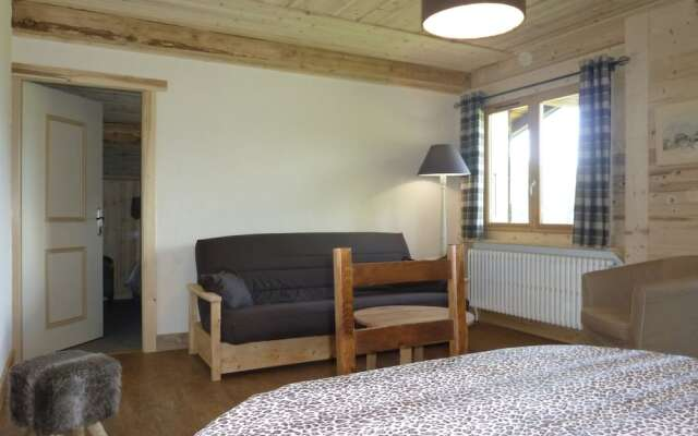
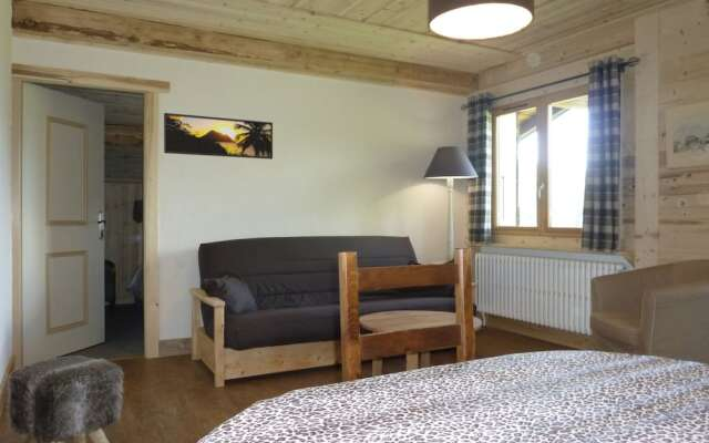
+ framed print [163,112,274,161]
